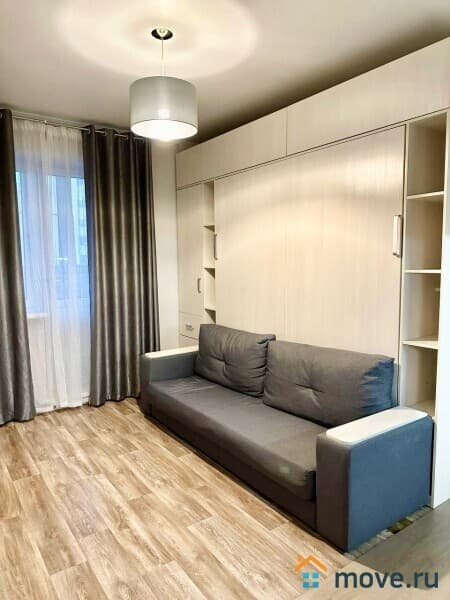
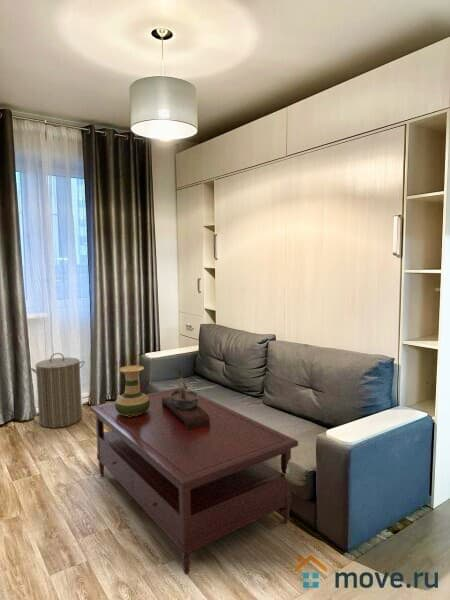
+ laundry hamper [29,352,85,429]
+ coffee table [90,386,299,576]
+ bonsai tree [162,365,210,430]
+ vase [115,364,150,416]
